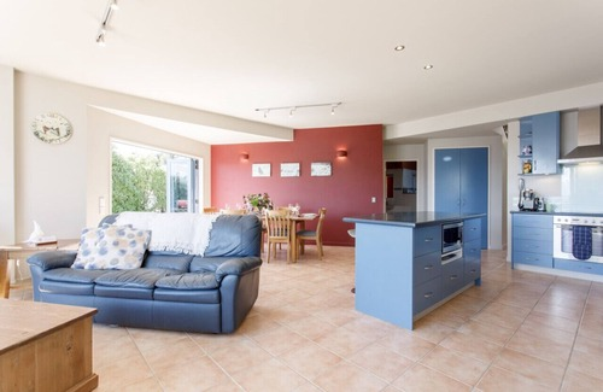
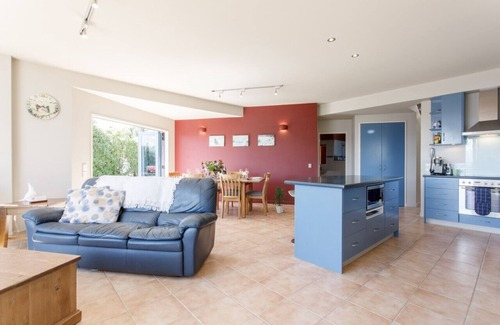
+ indoor plant [271,186,291,214]
